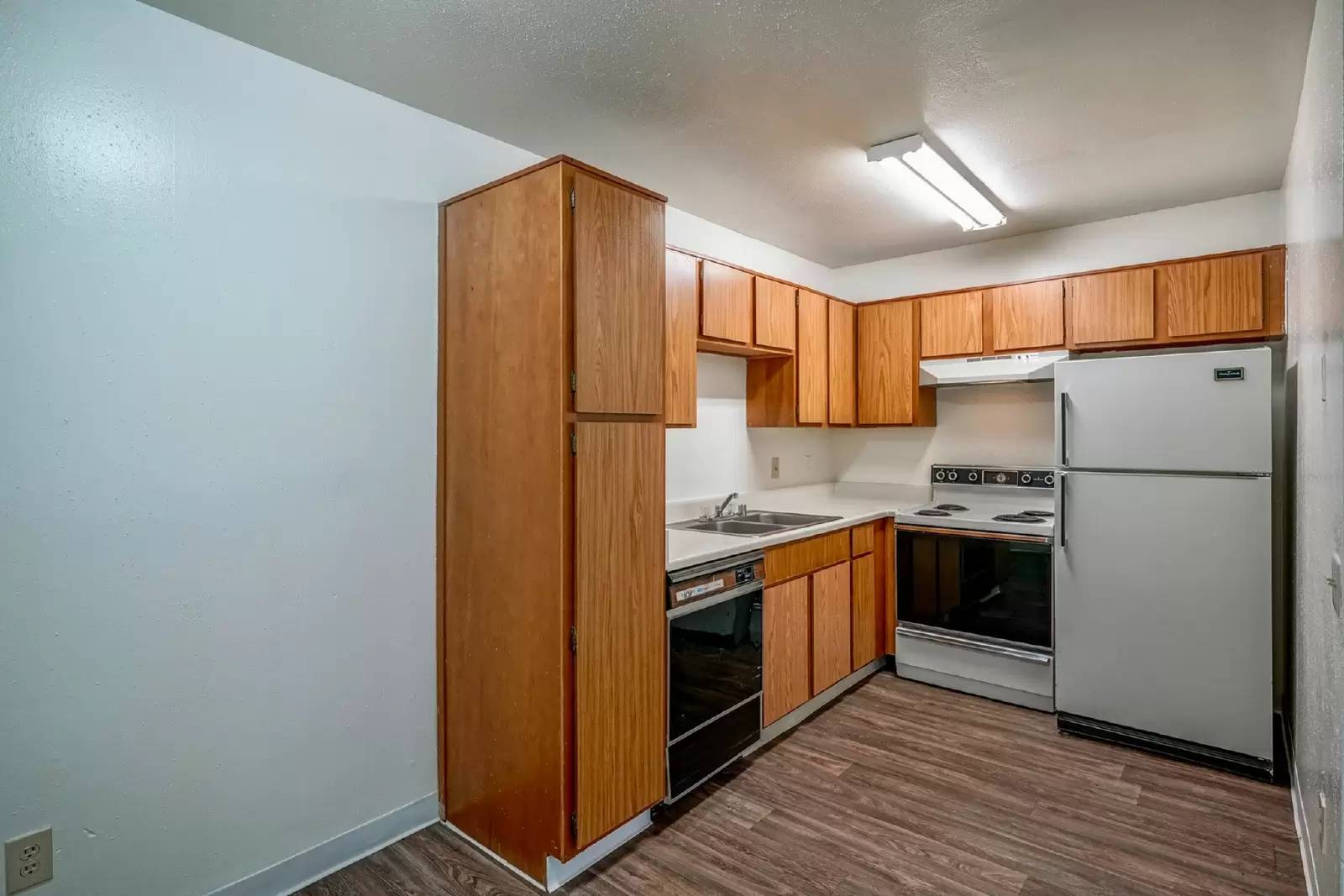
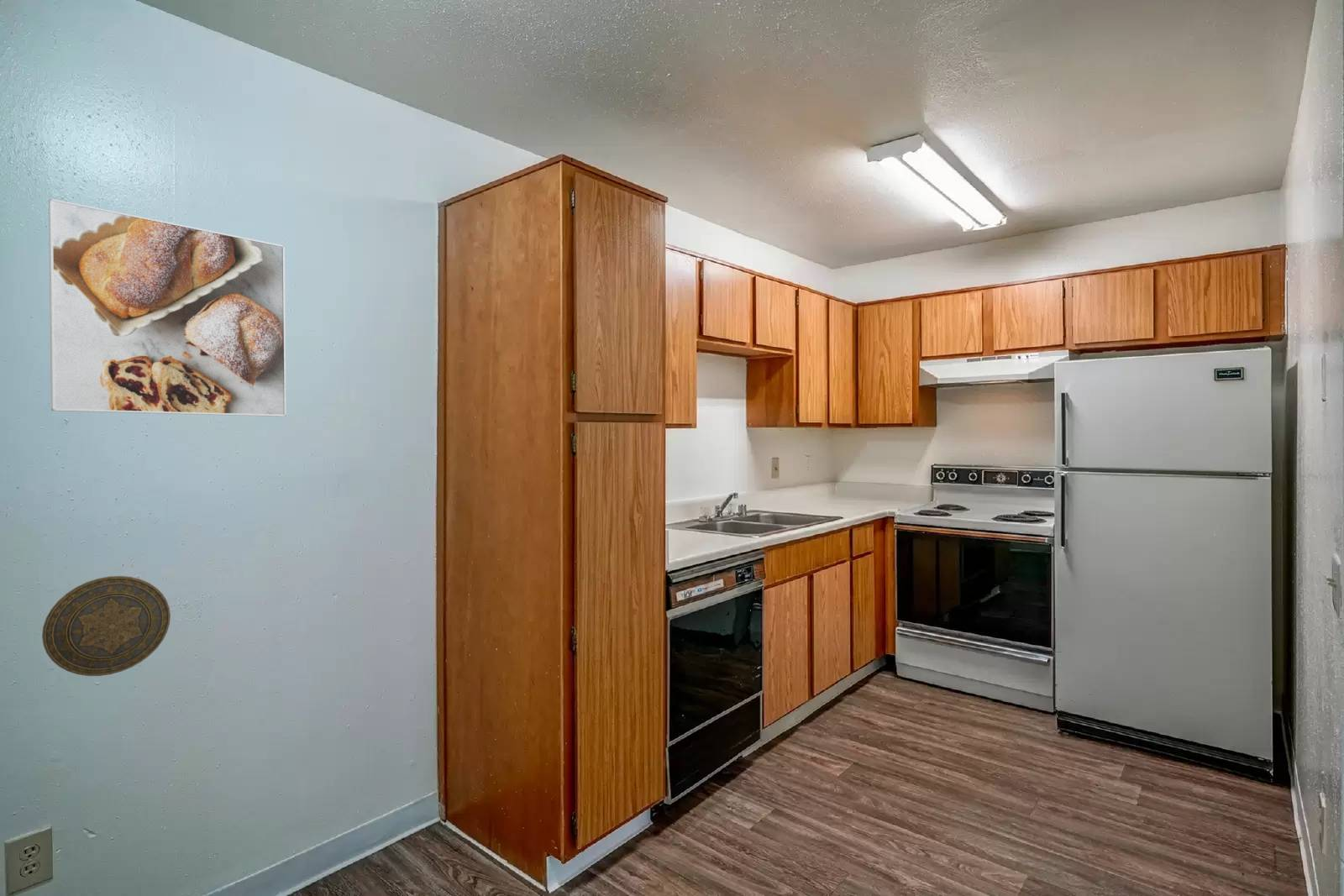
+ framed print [48,198,287,417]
+ decorative plate [41,575,171,677]
